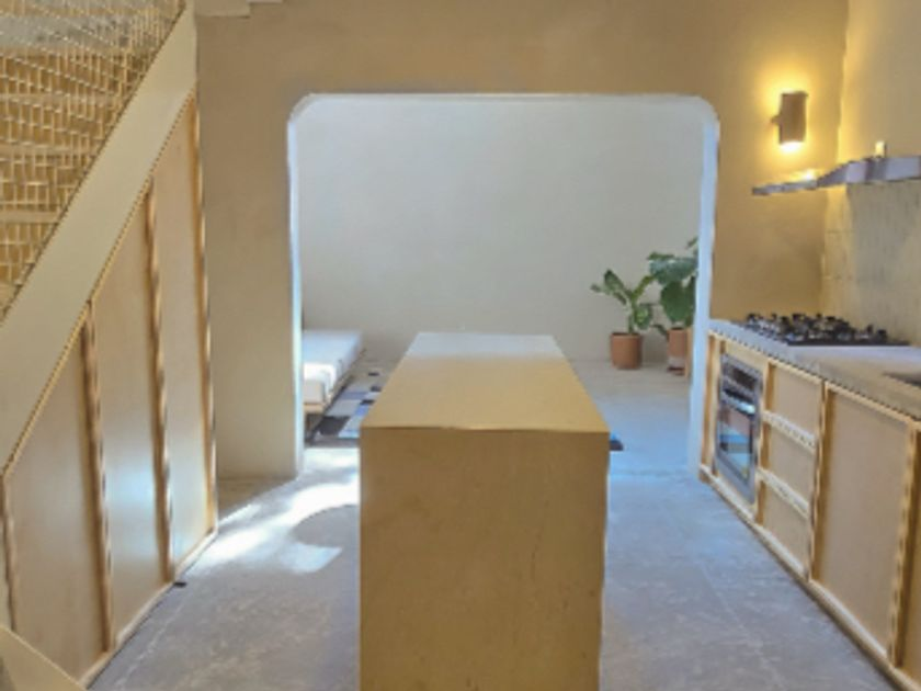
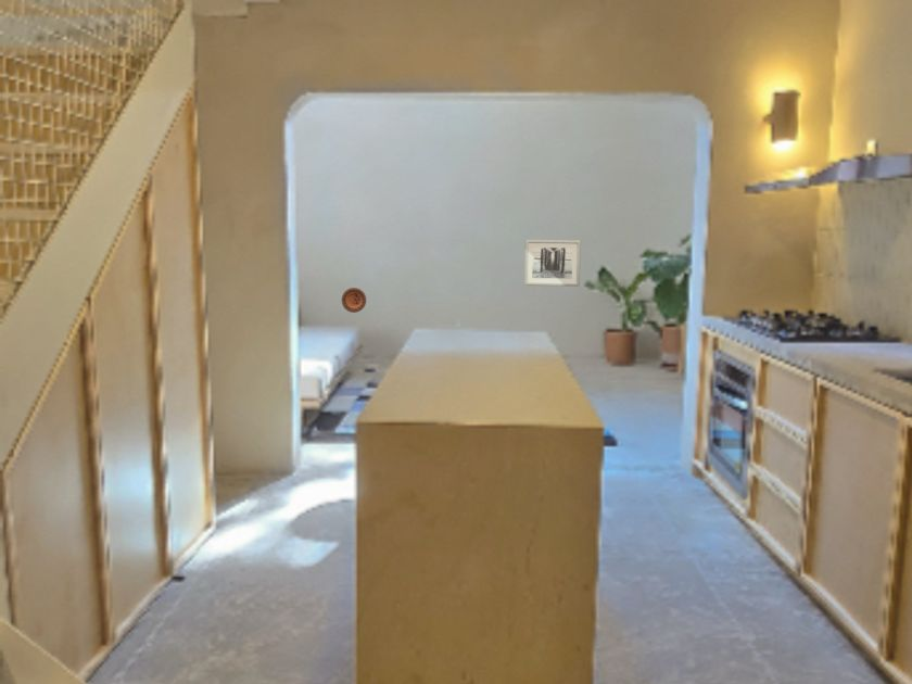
+ decorative plate [341,287,367,314]
+ wall art [523,239,582,288]
